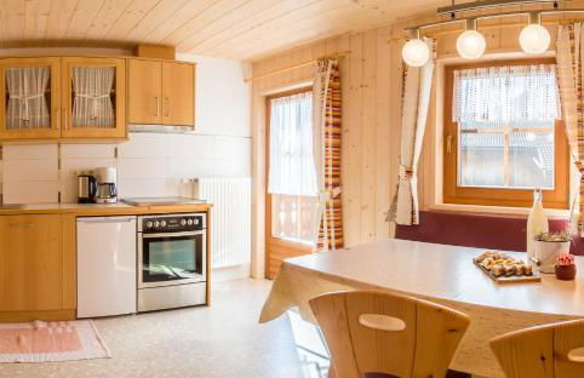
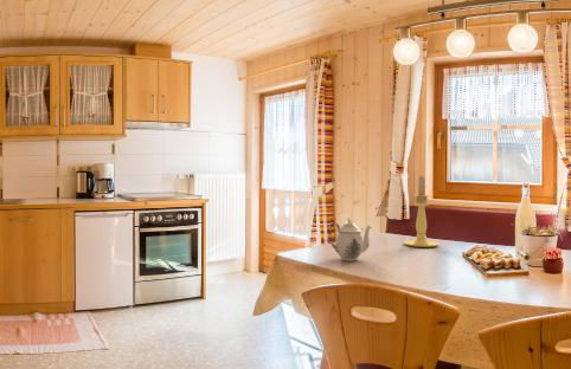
+ teapot [327,216,373,261]
+ candle holder [403,175,440,248]
